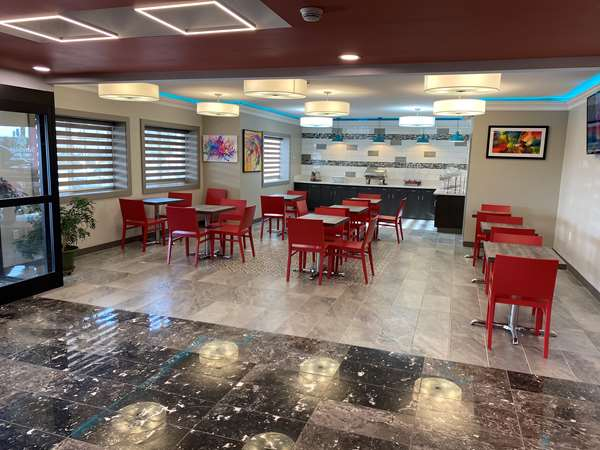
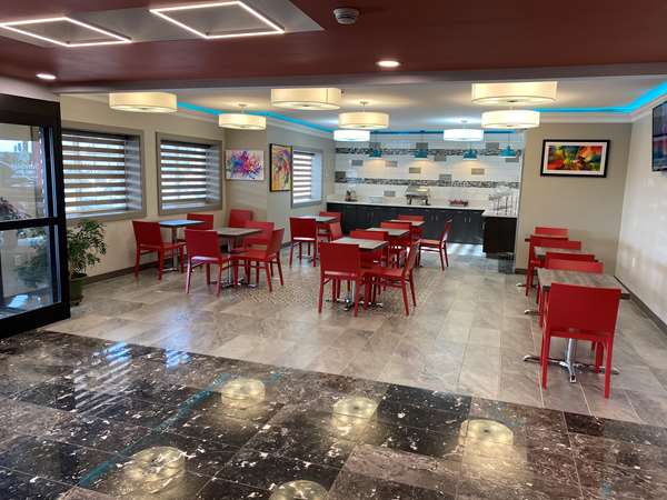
+ waste bin [497,251,517,276]
